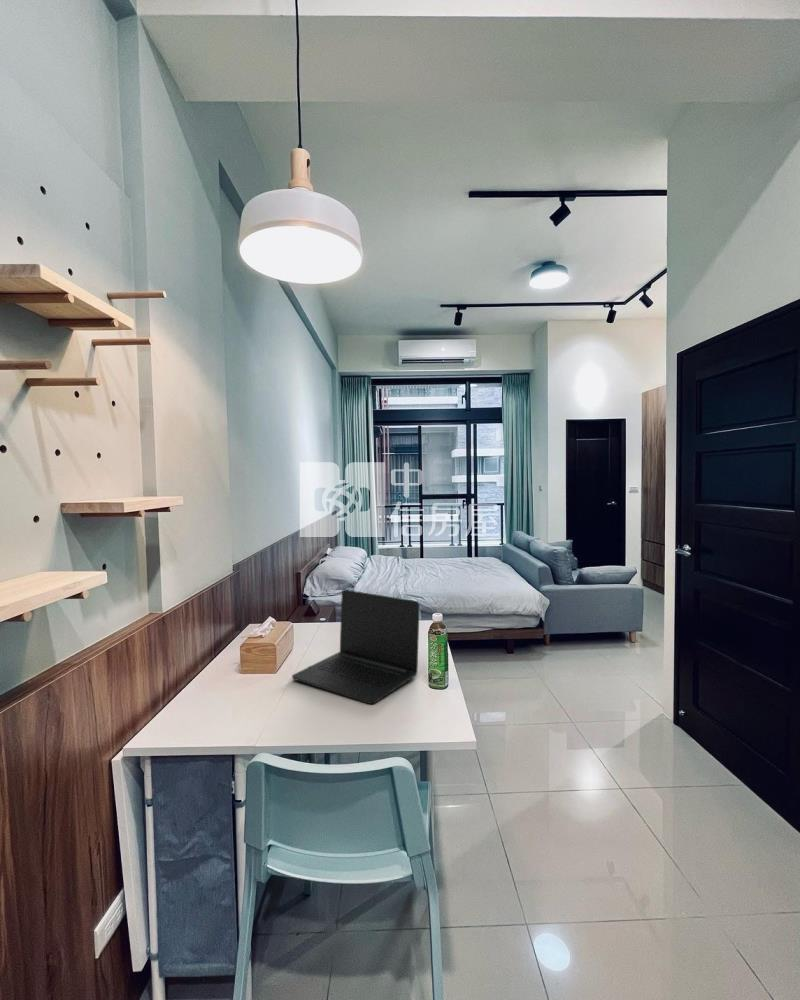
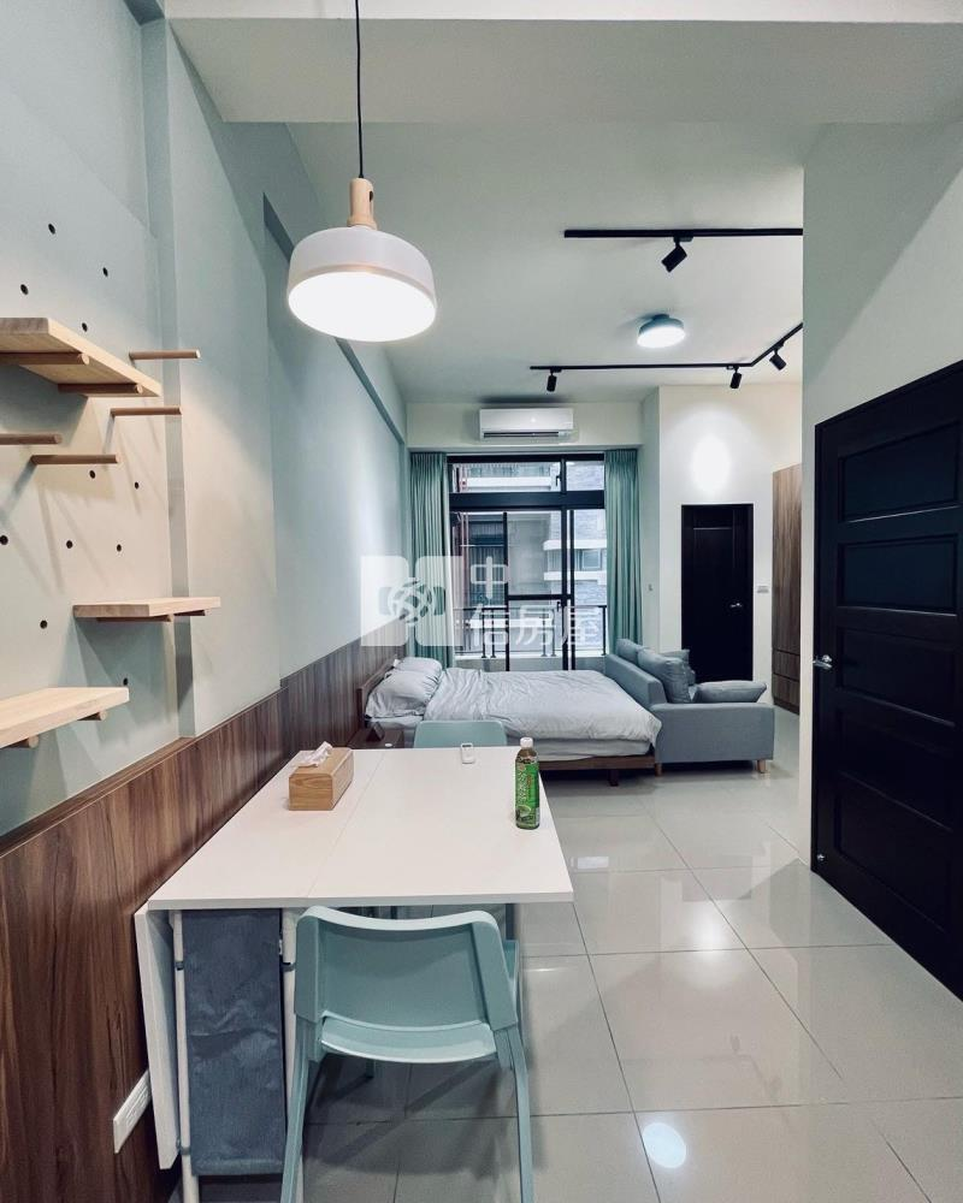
- laptop [291,589,421,705]
